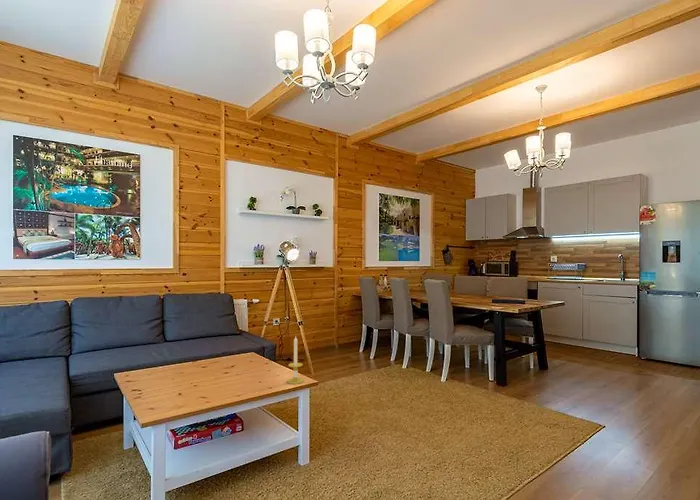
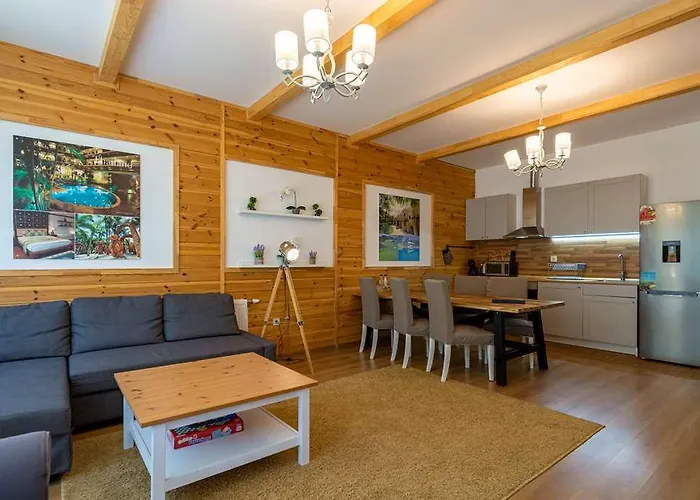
- candle [286,336,305,385]
